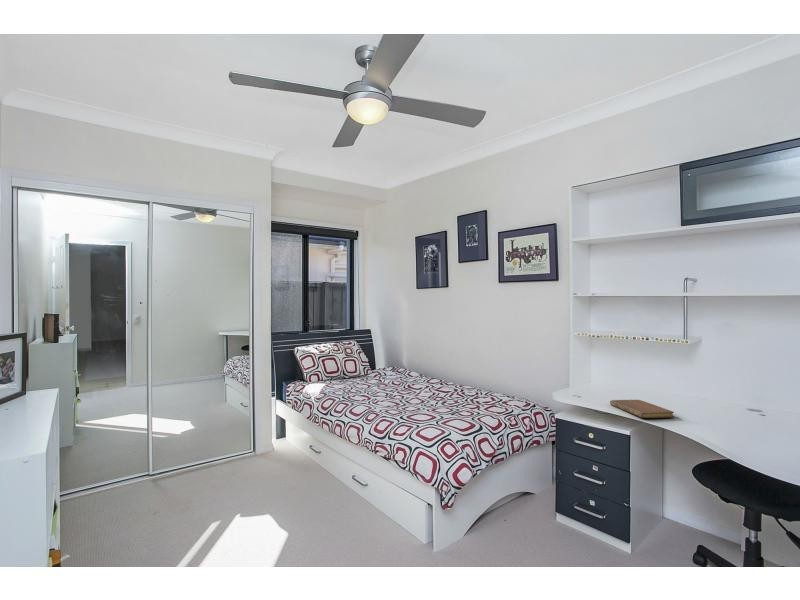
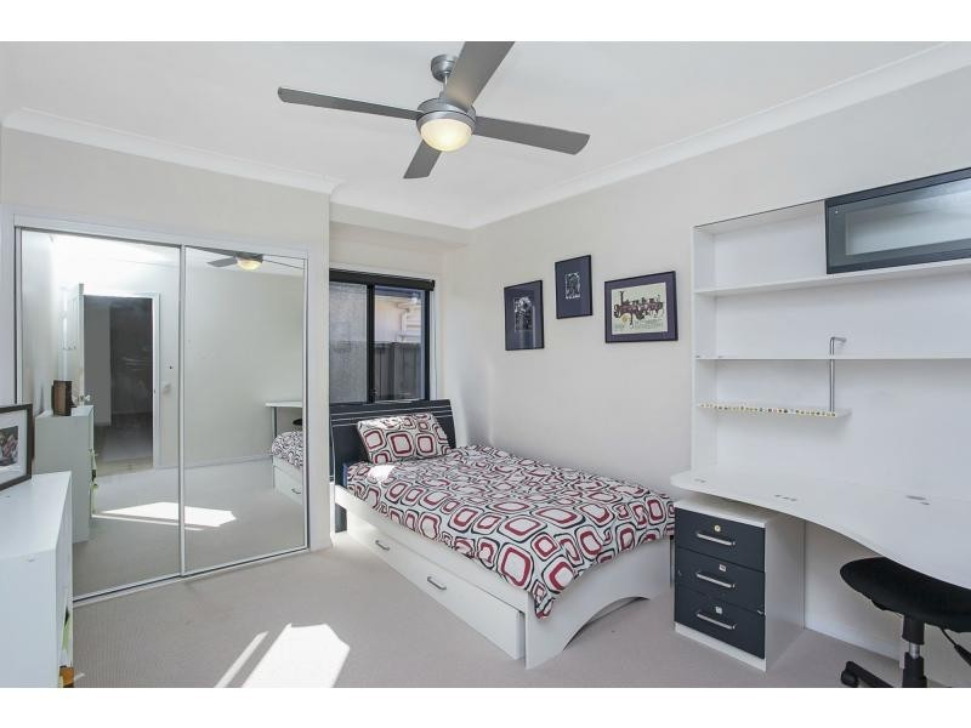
- notebook [609,399,675,419]
